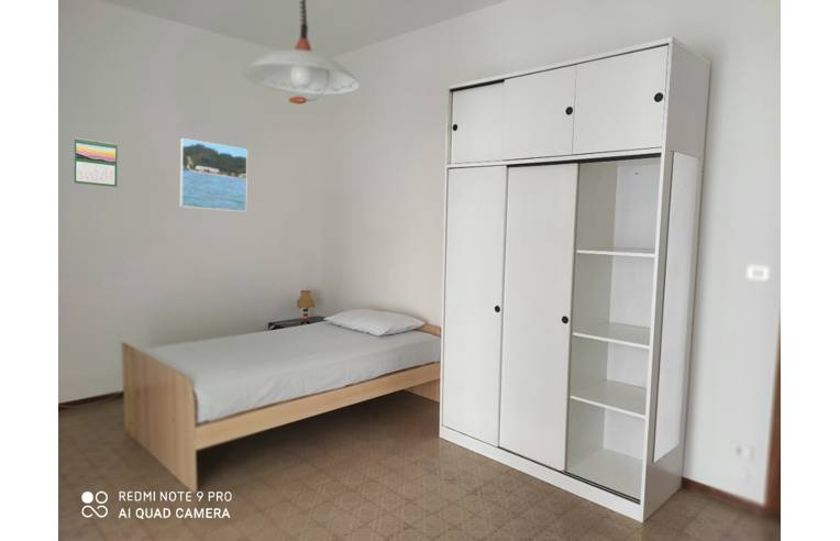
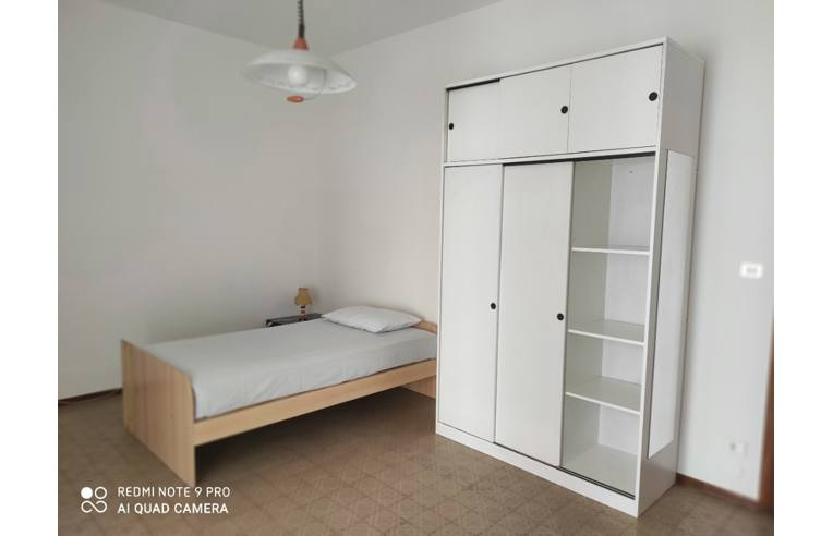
- calendar [73,136,119,188]
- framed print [179,137,248,213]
